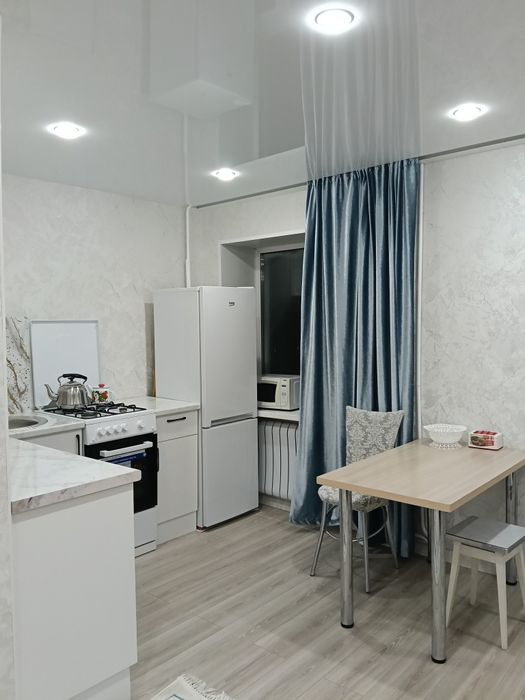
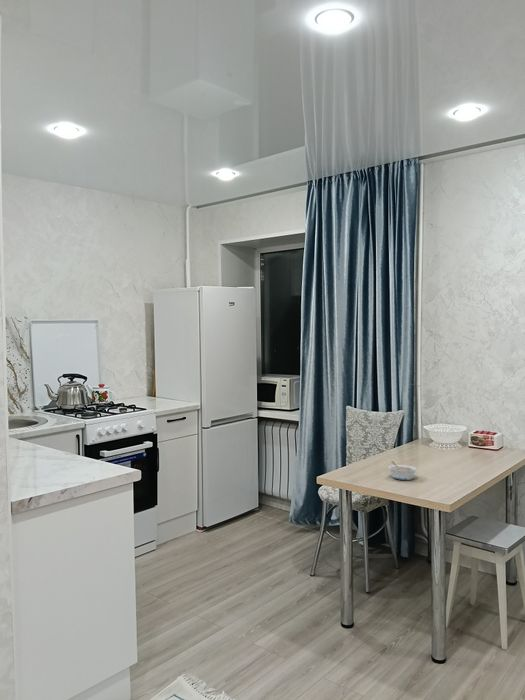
+ legume [387,461,418,481]
